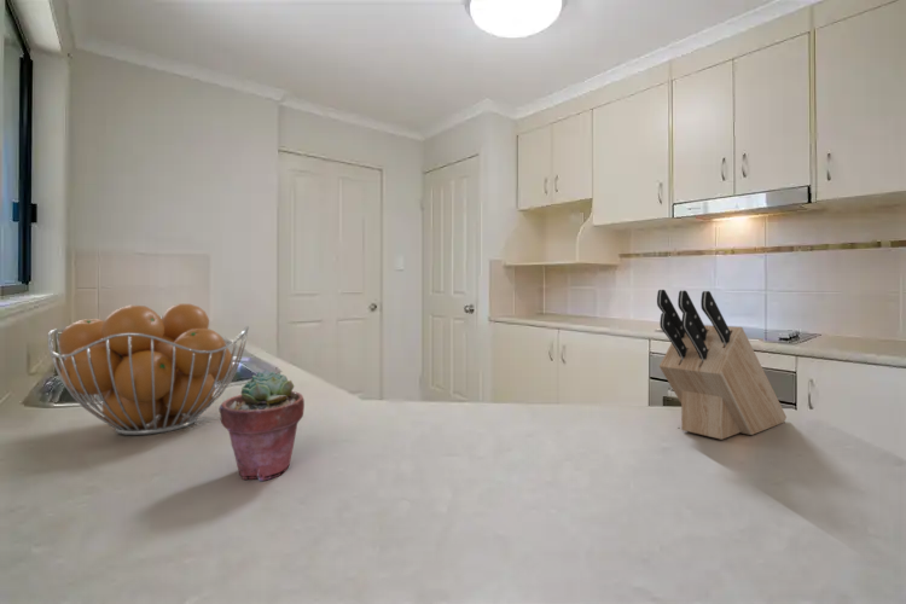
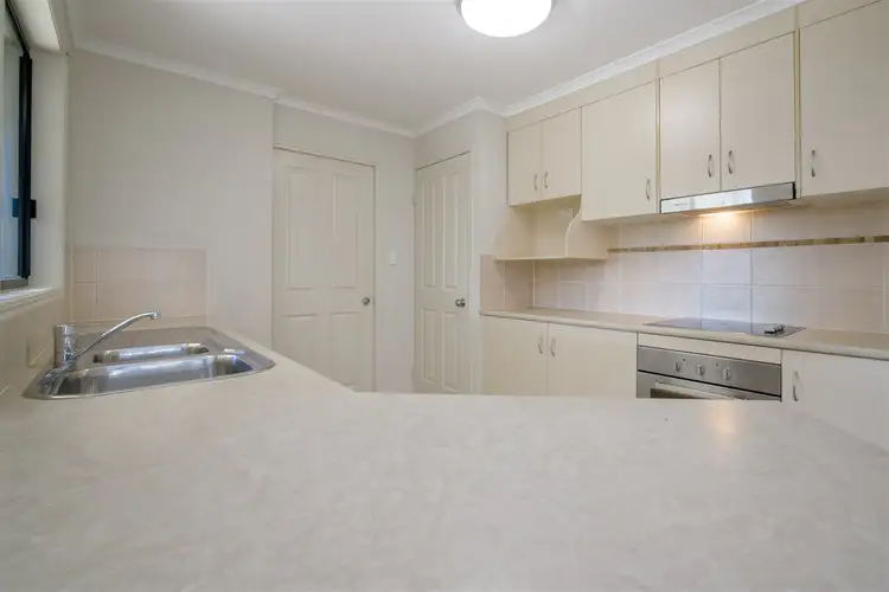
- fruit basket [47,303,250,436]
- knife block [656,289,788,441]
- potted succulent [219,368,306,482]
